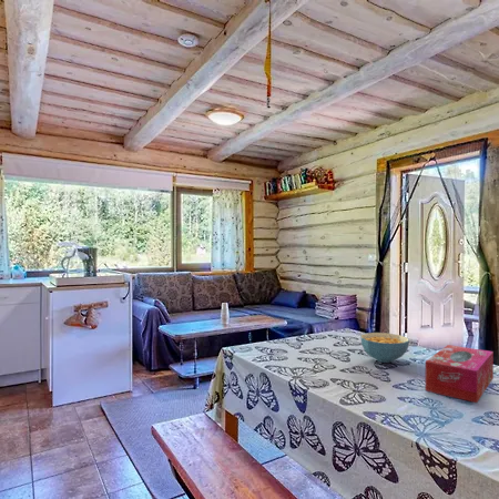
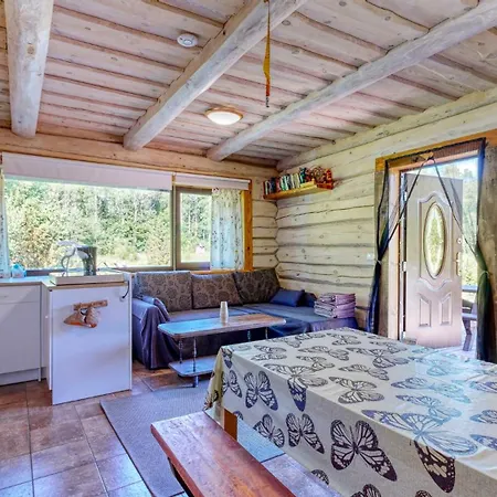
- cereal bowl [359,332,410,364]
- tissue box [425,344,495,404]
